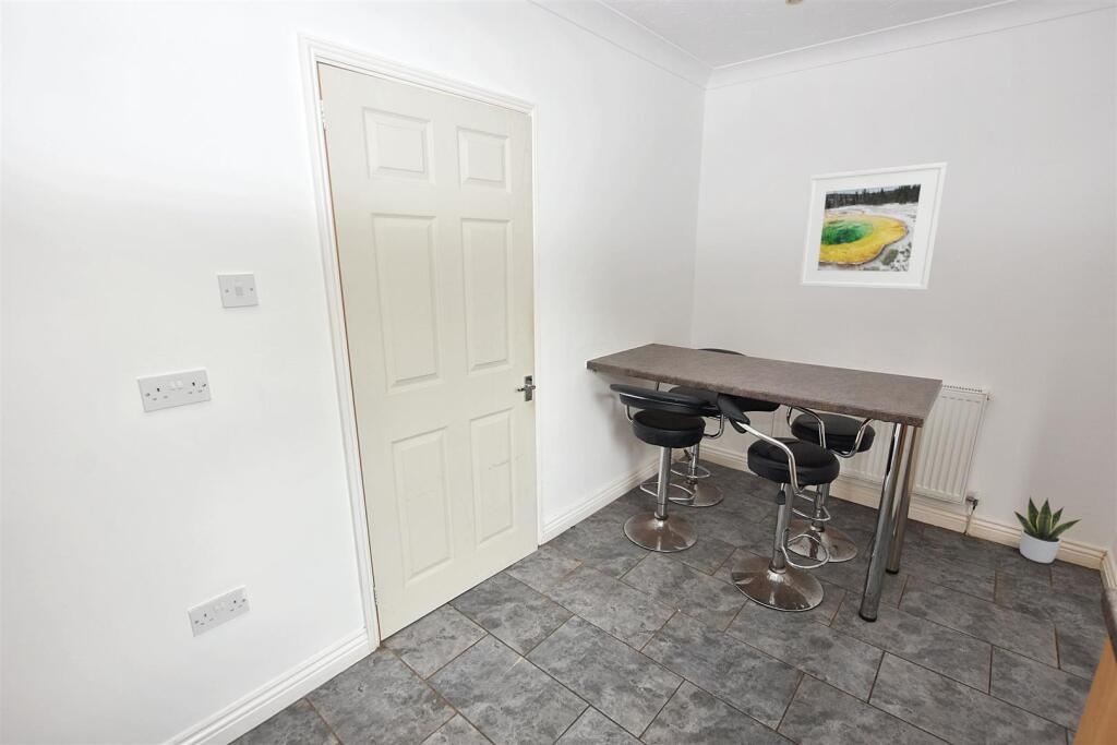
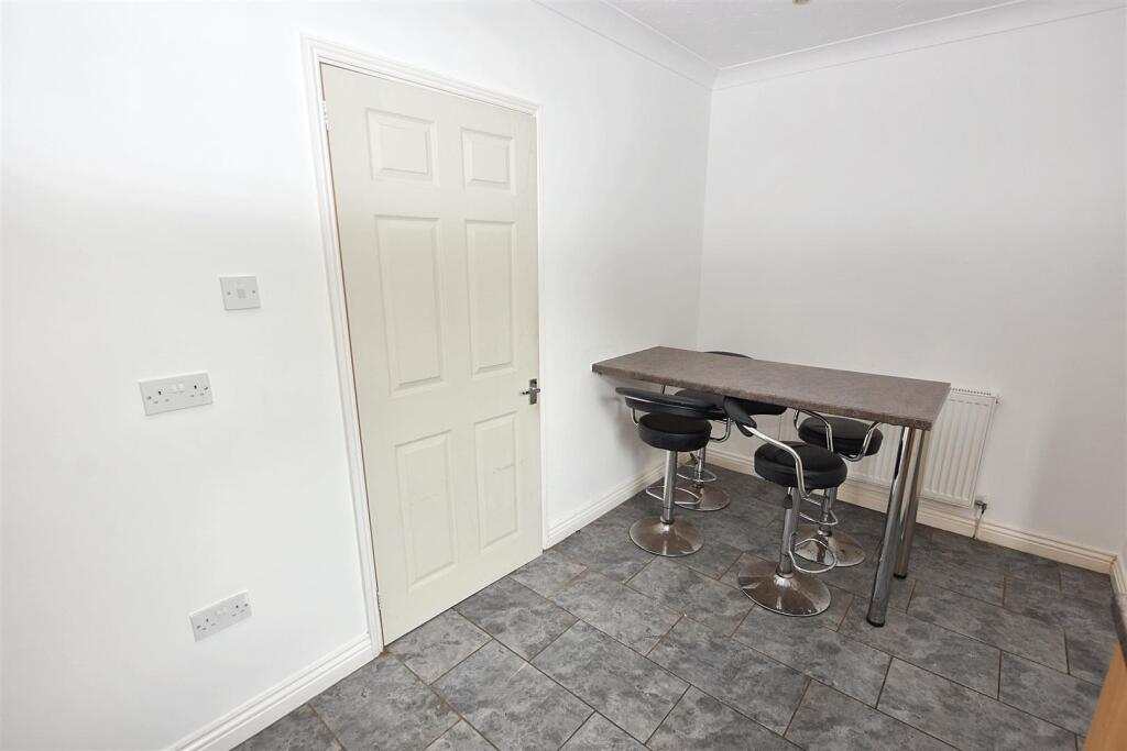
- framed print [798,161,948,291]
- potted plant [1012,495,1082,564]
